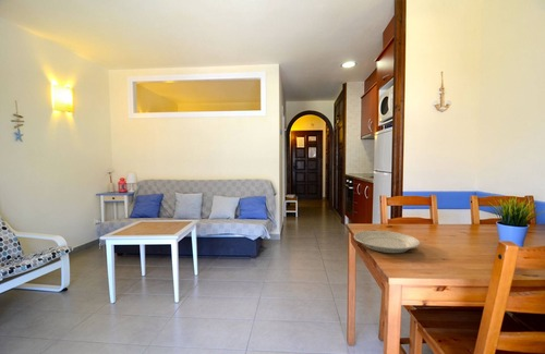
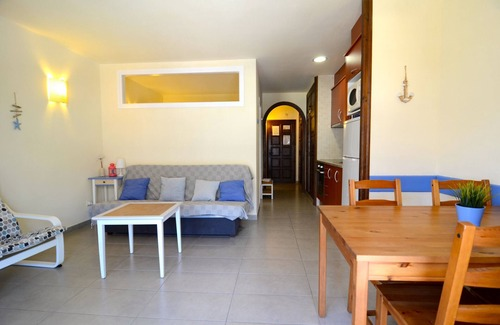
- plate [353,230,422,254]
